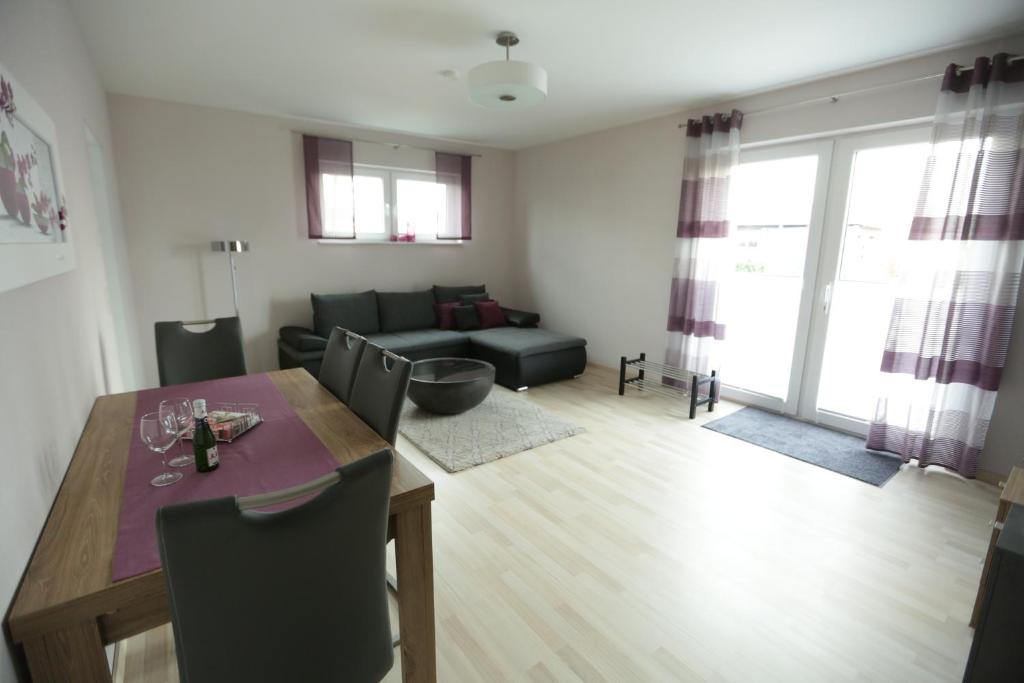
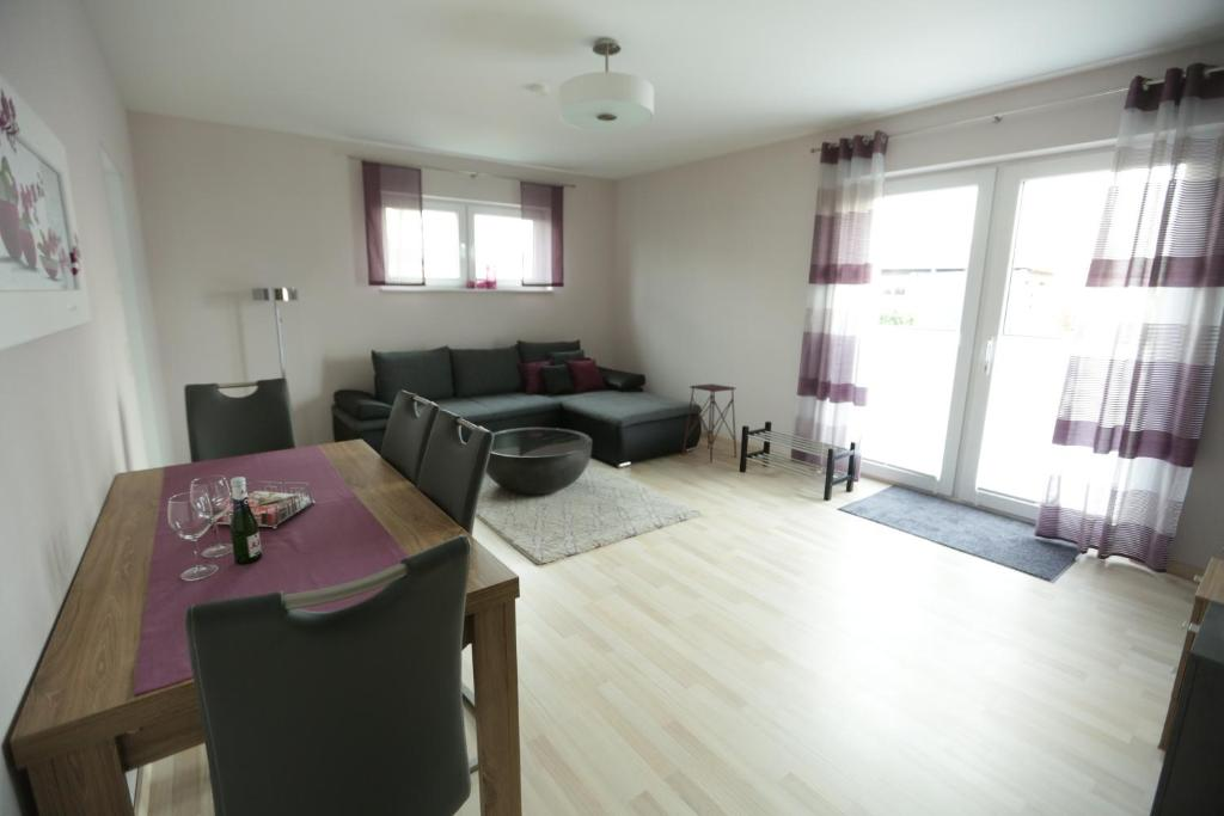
+ side table [681,382,738,464]
